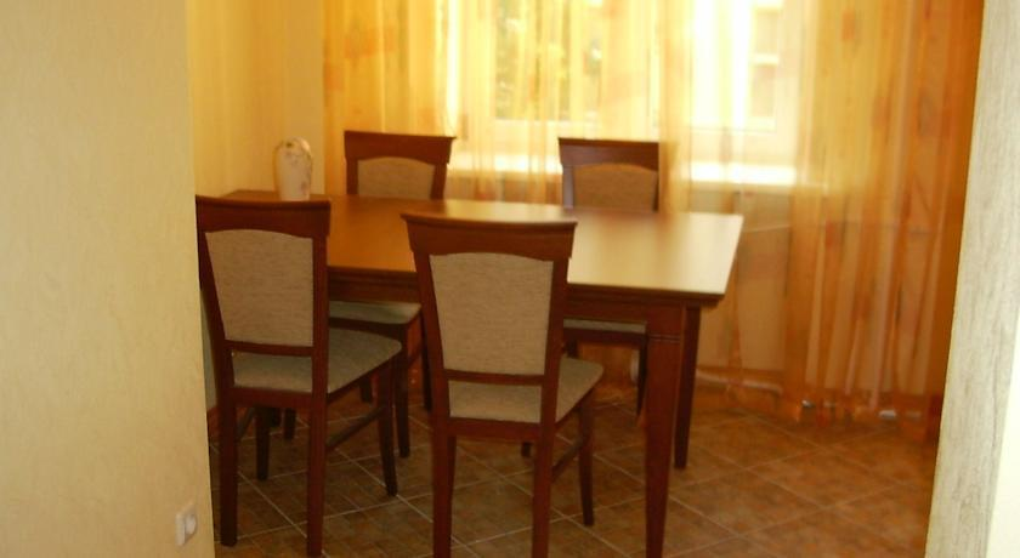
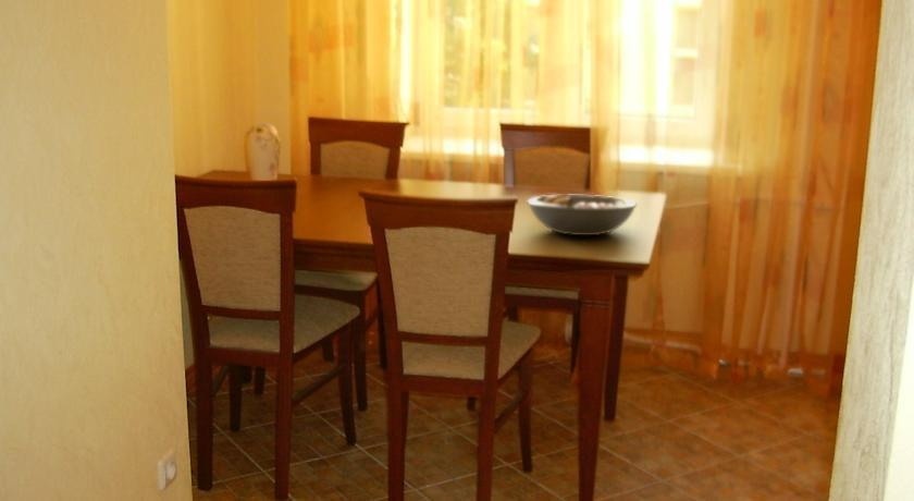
+ fruit bowl [526,193,638,236]
